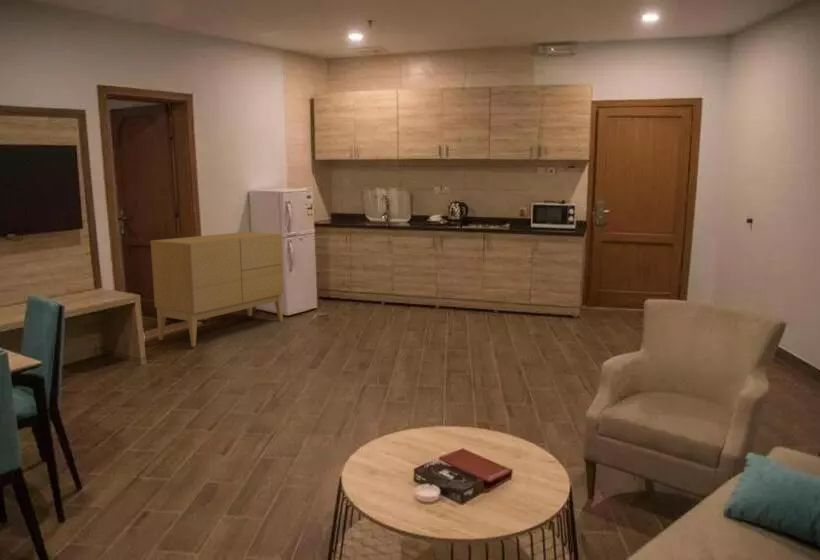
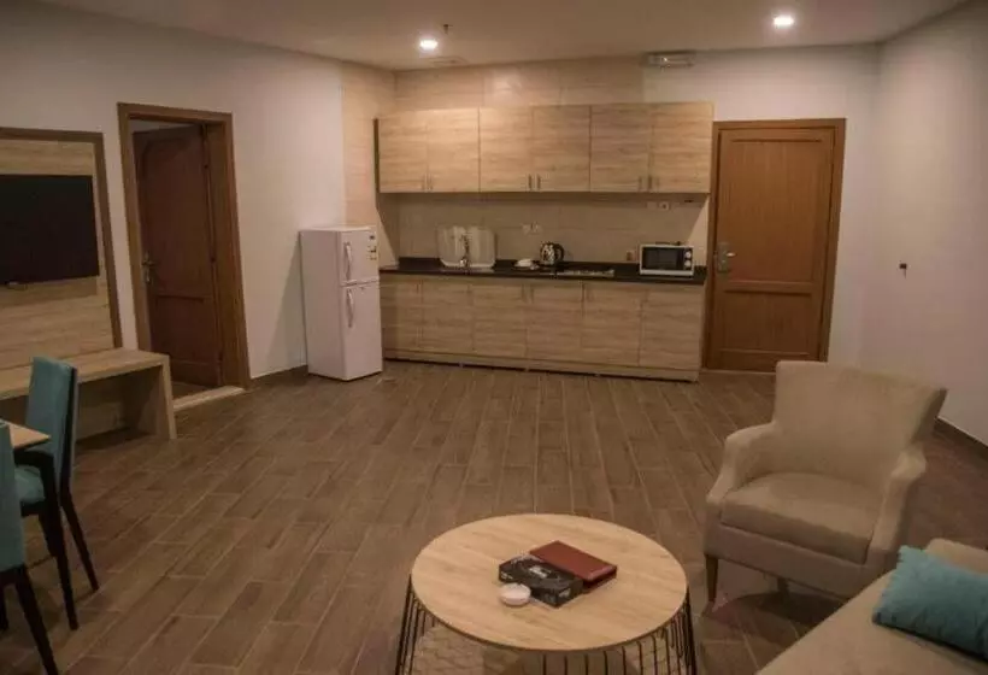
- sideboard [149,231,285,348]
